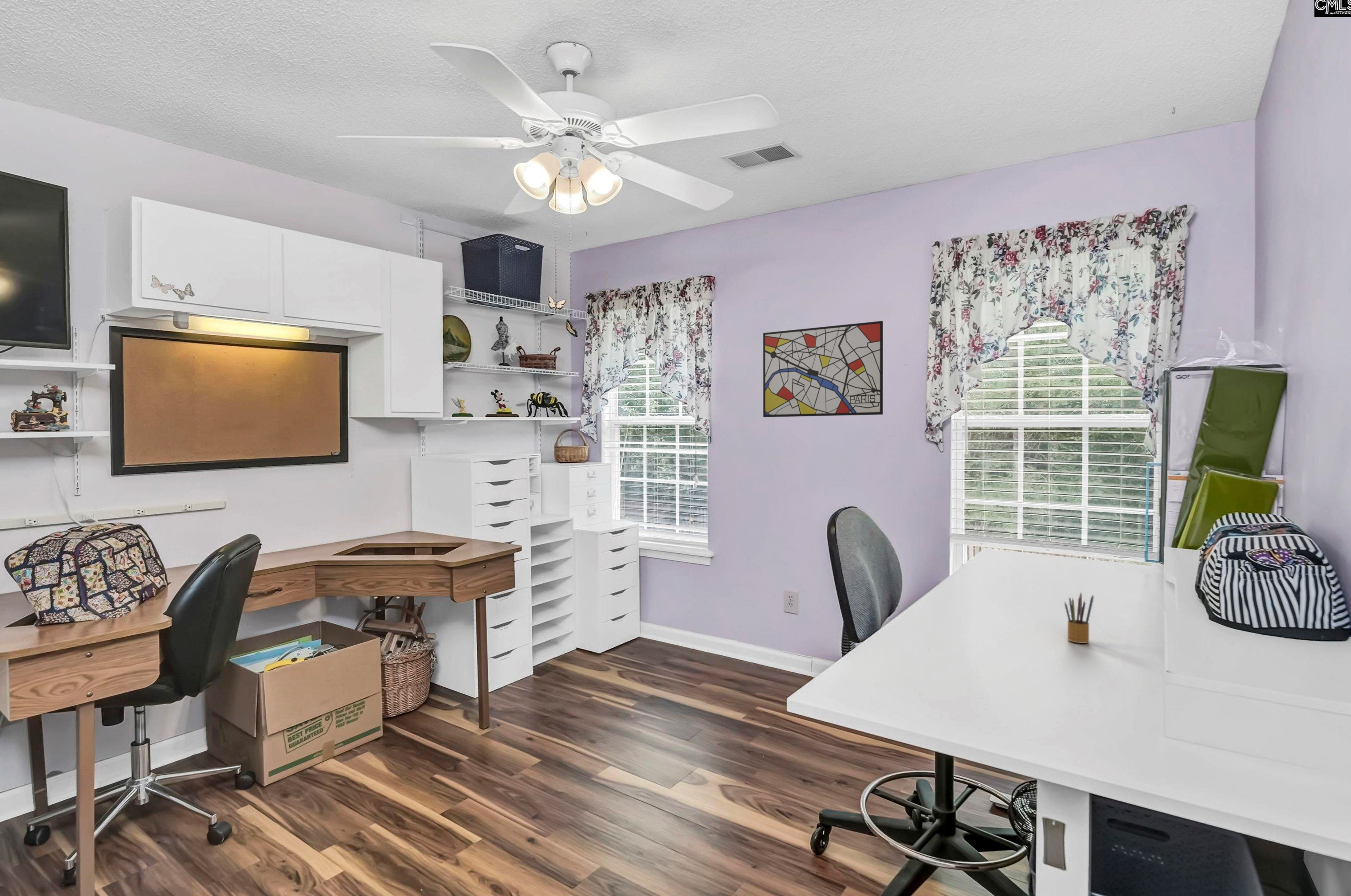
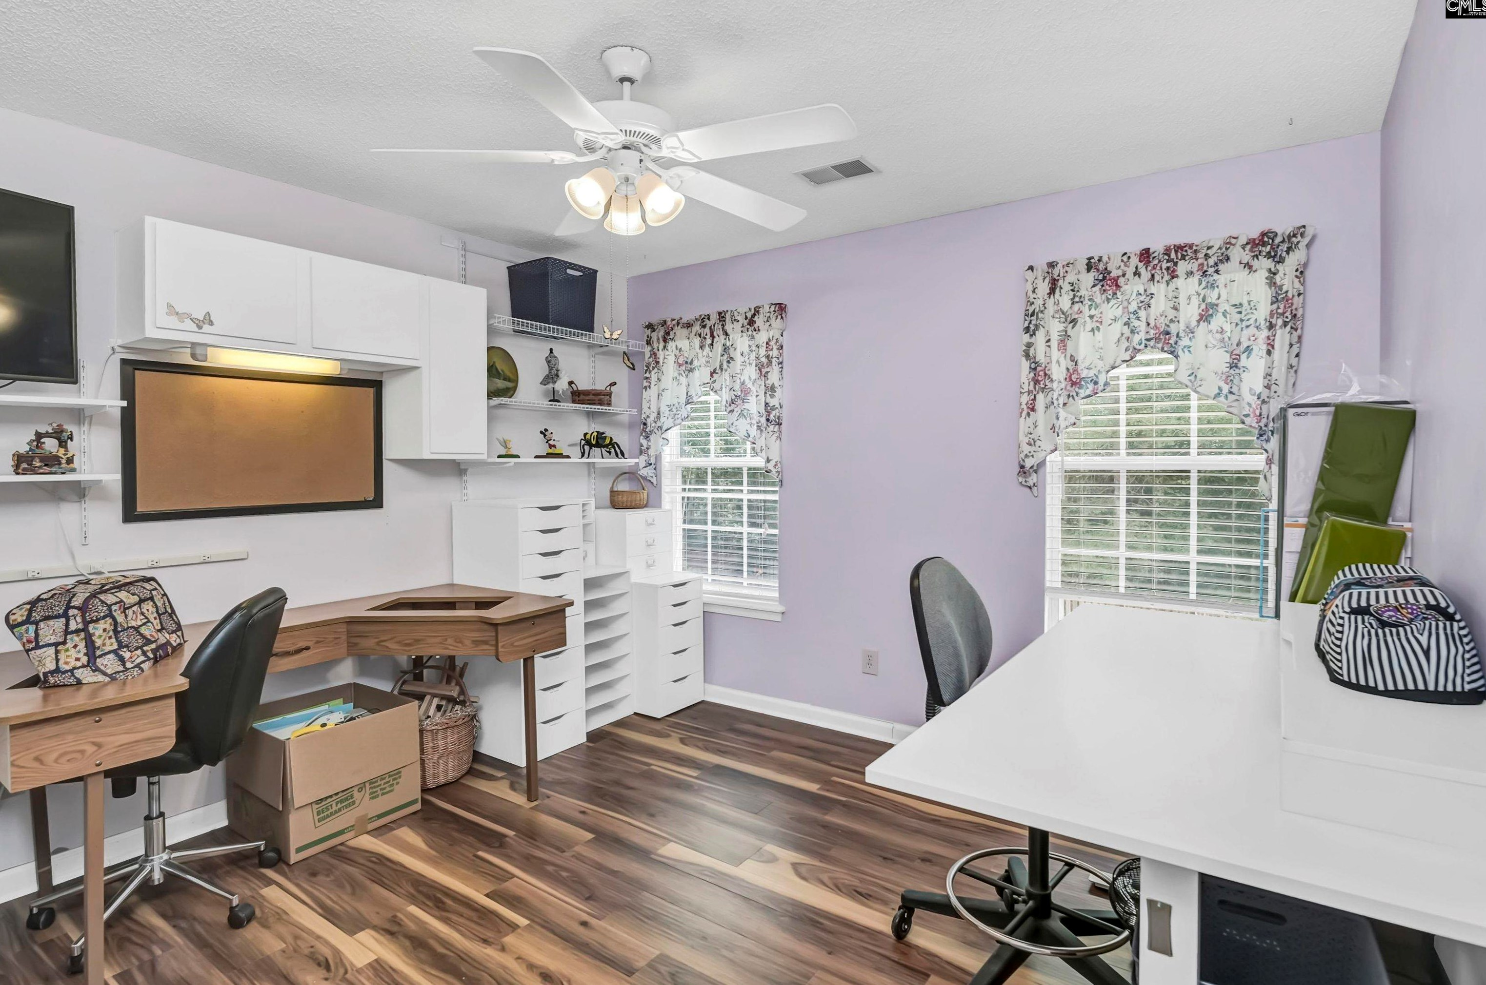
- wall art [762,321,884,418]
- pencil box [1064,592,1094,644]
